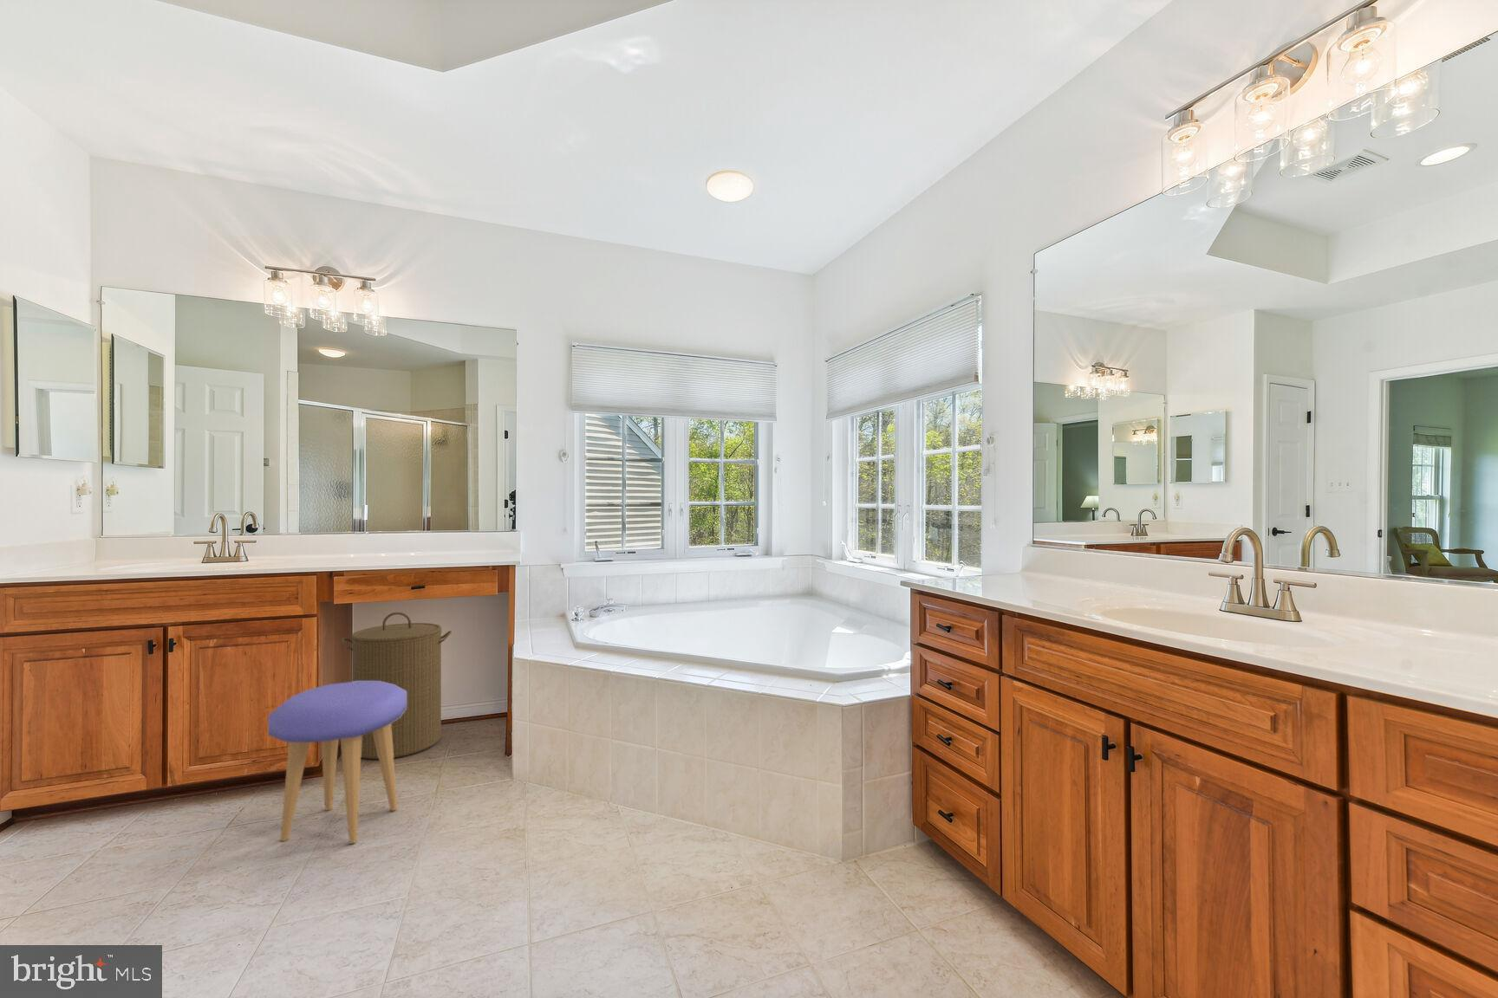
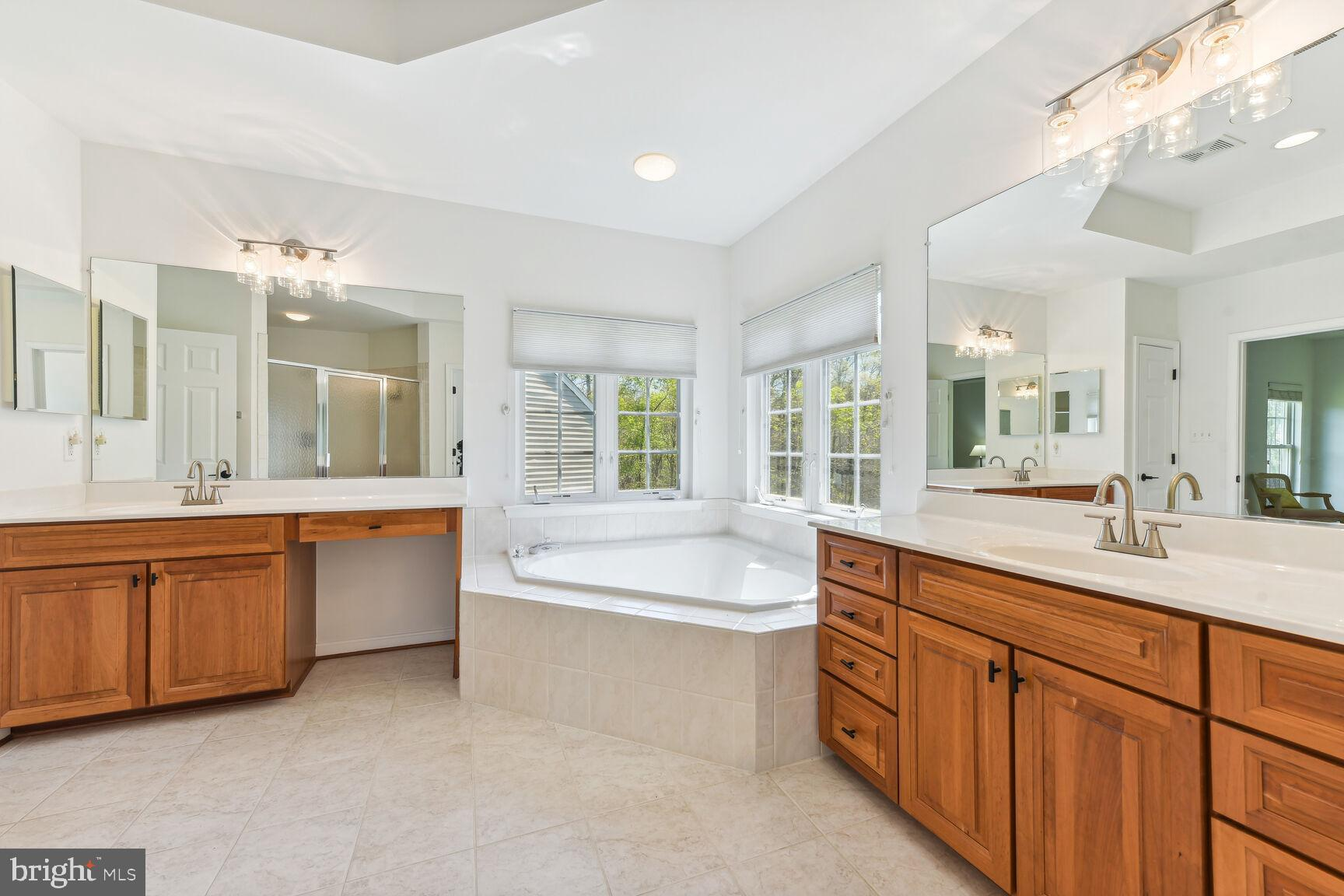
- laundry hamper [341,611,453,760]
- stool [268,681,407,844]
